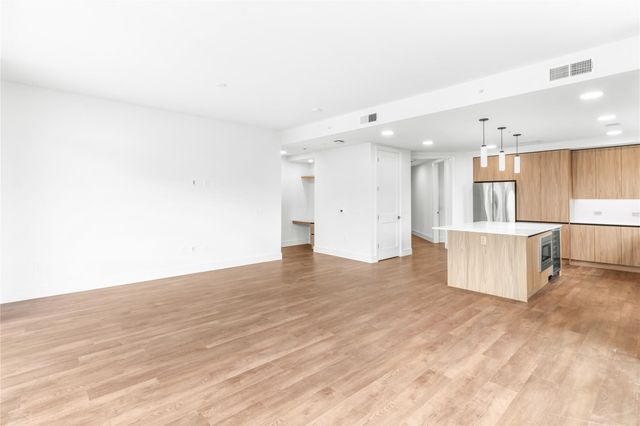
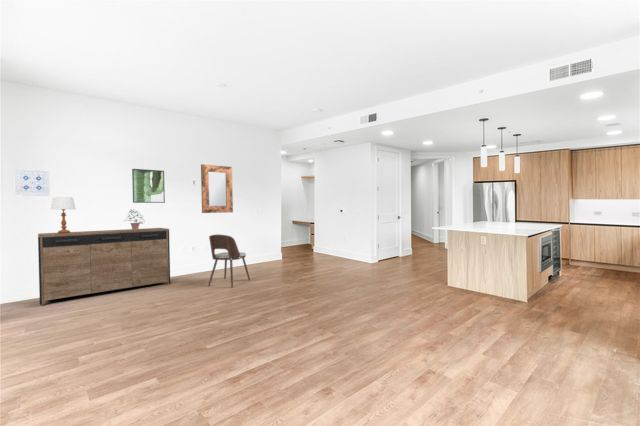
+ home mirror [200,163,234,214]
+ dining chair [207,234,251,289]
+ wall art [13,168,51,197]
+ sideboard [37,227,171,306]
+ table lamp [50,196,77,233]
+ potted plant [124,208,145,230]
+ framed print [131,168,166,204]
